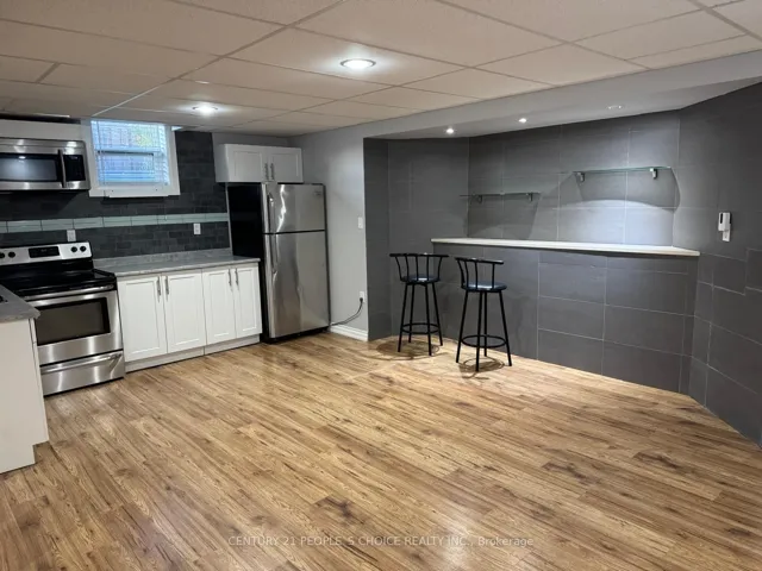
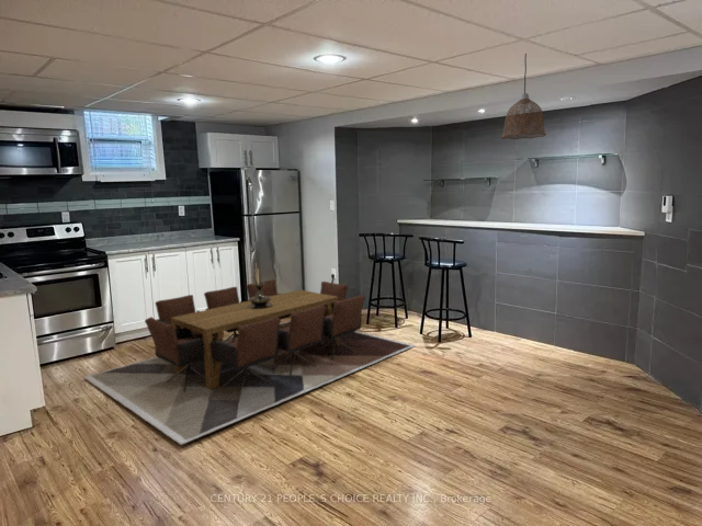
+ dining table [83,262,416,446]
+ pendant lamp [500,53,547,140]
